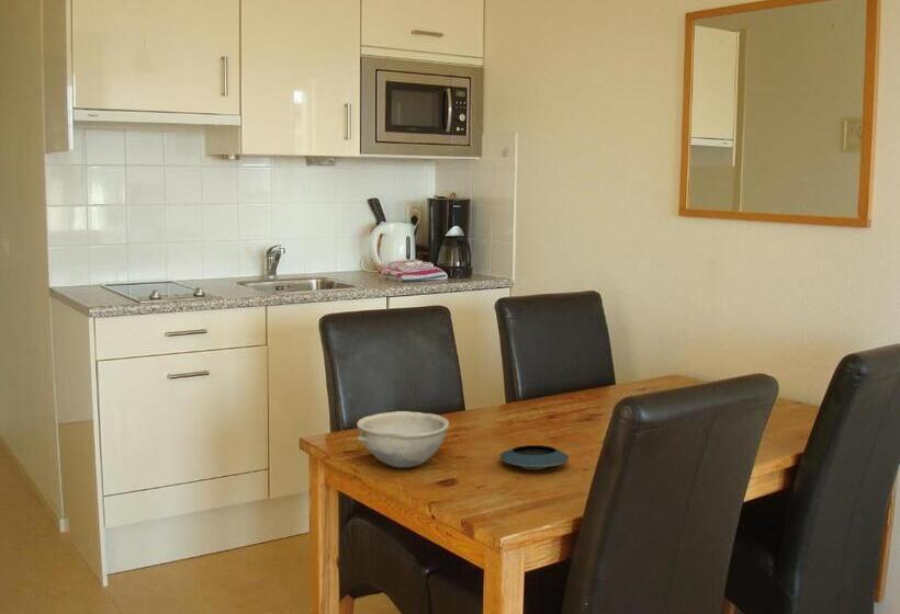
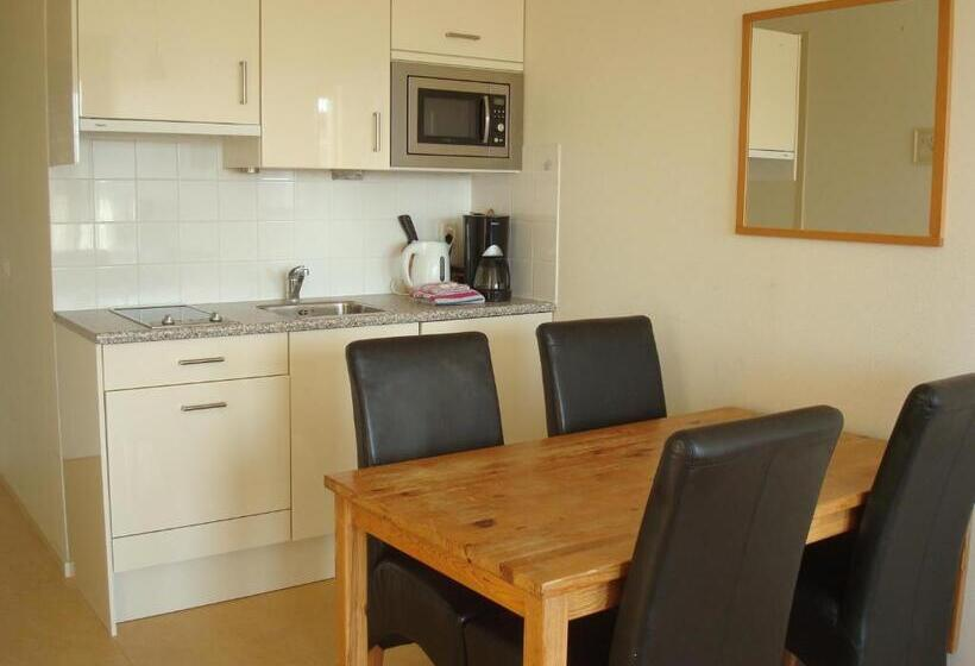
- bowl [356,410,450,468]
- saucer [498,444,570,470]
